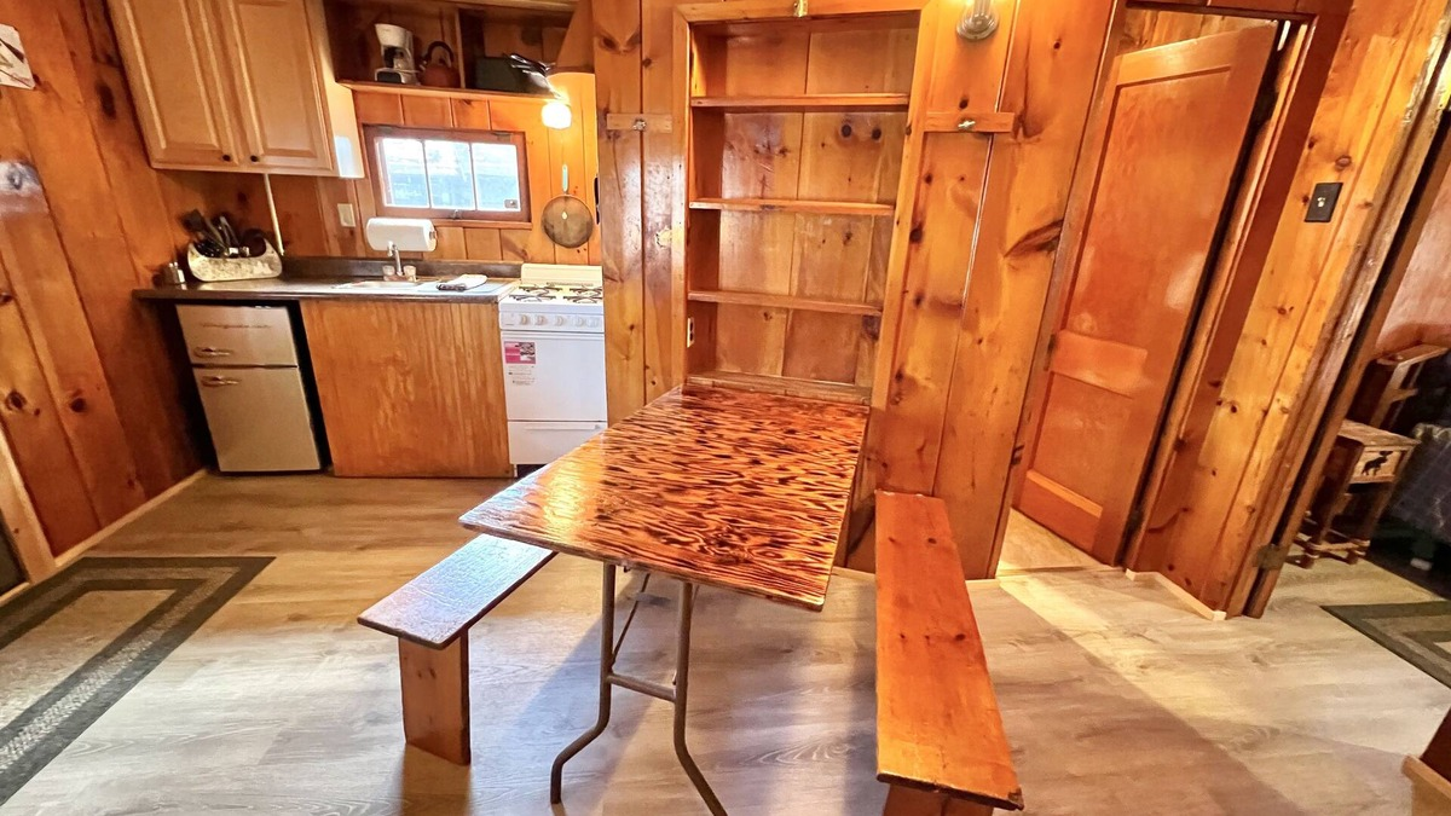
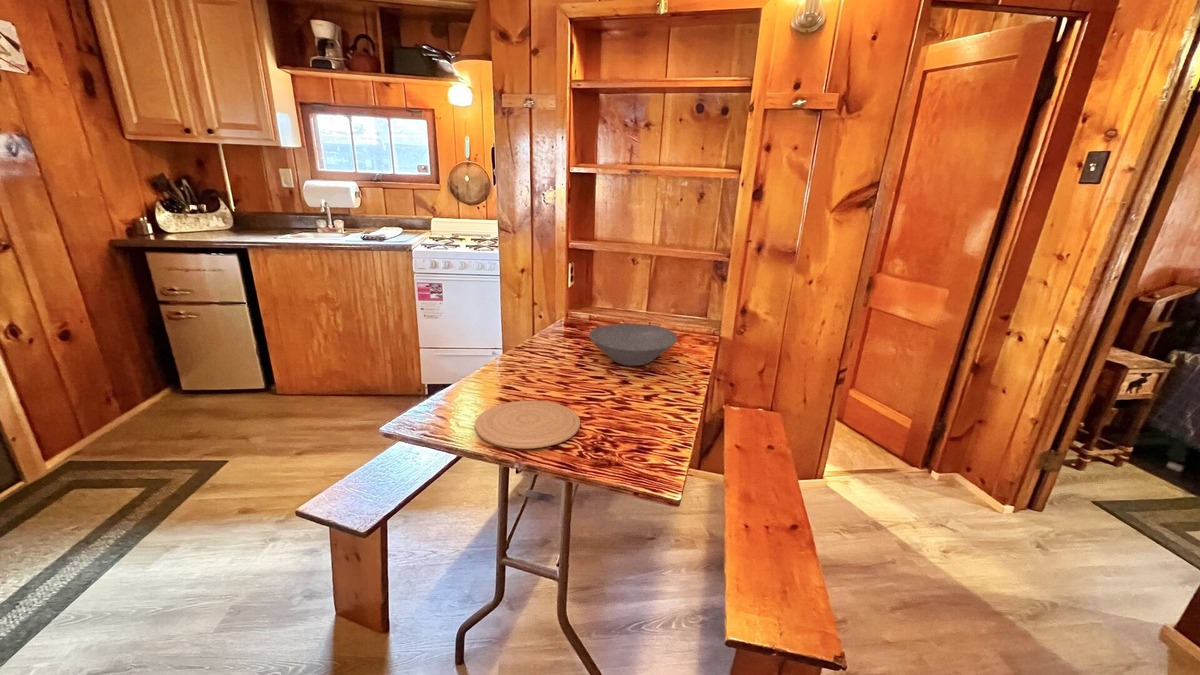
+ plate [474,400,581,450]
+ bowl [588,323,678,367]
